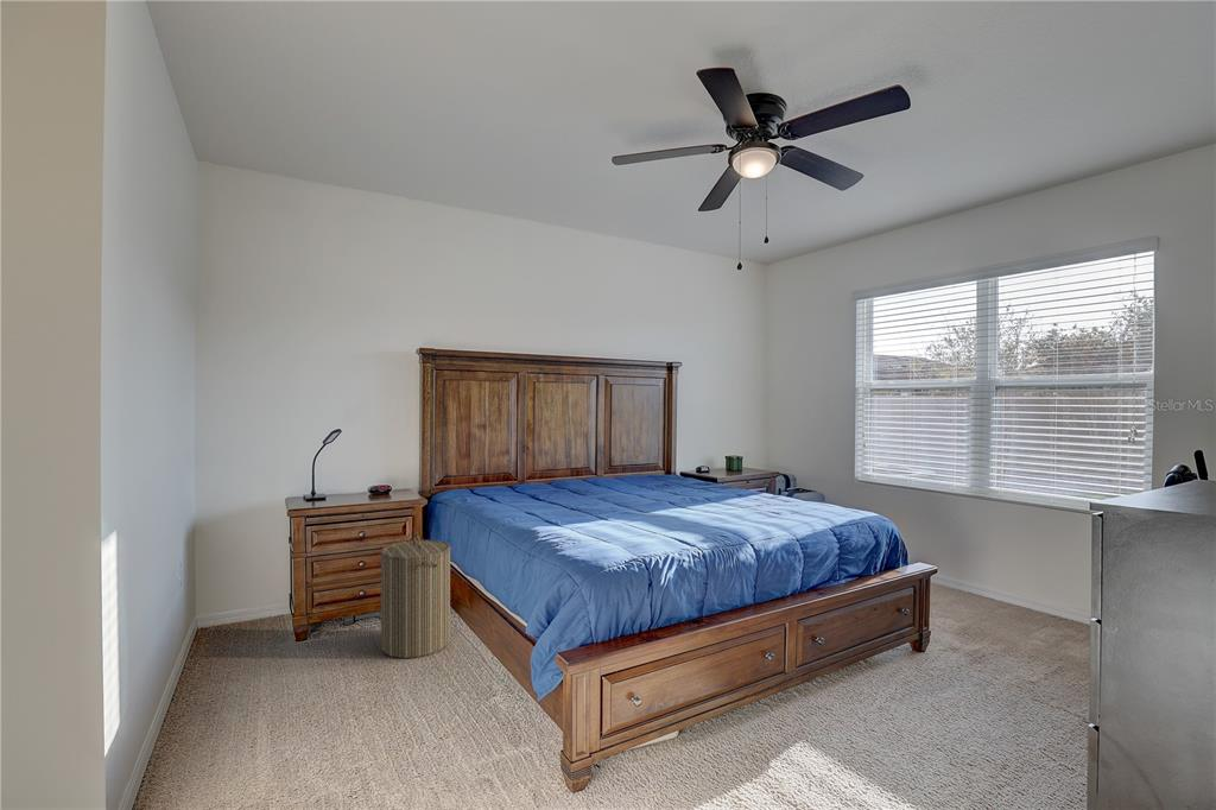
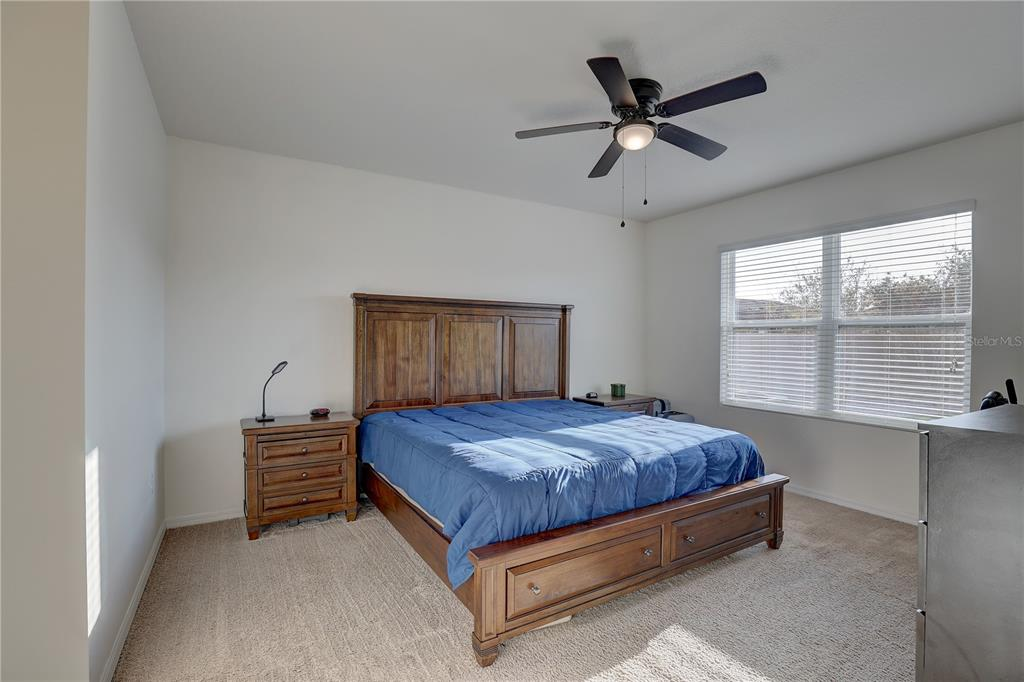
- laundry hamper [380,531,451,659]
